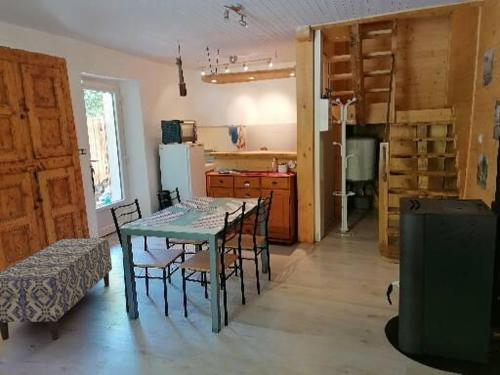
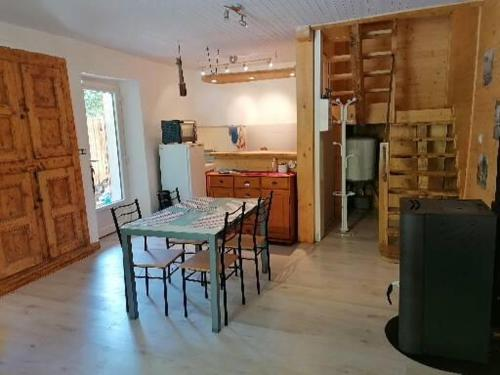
- bench [0,237,113,341]
